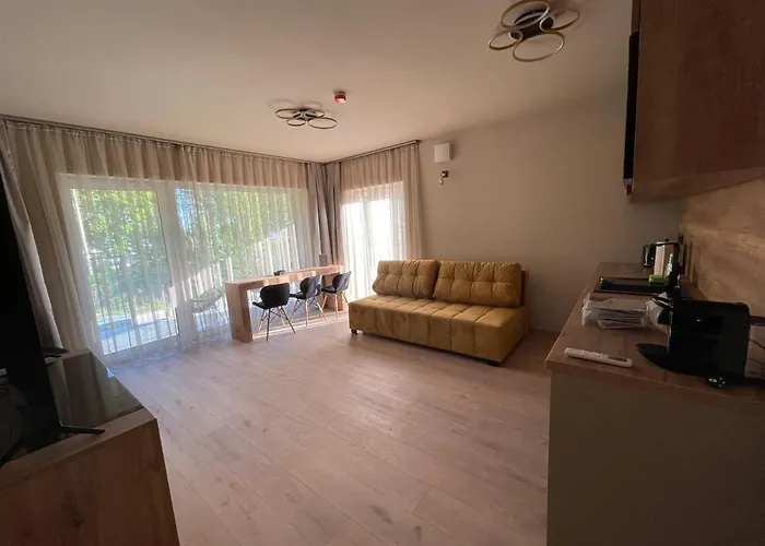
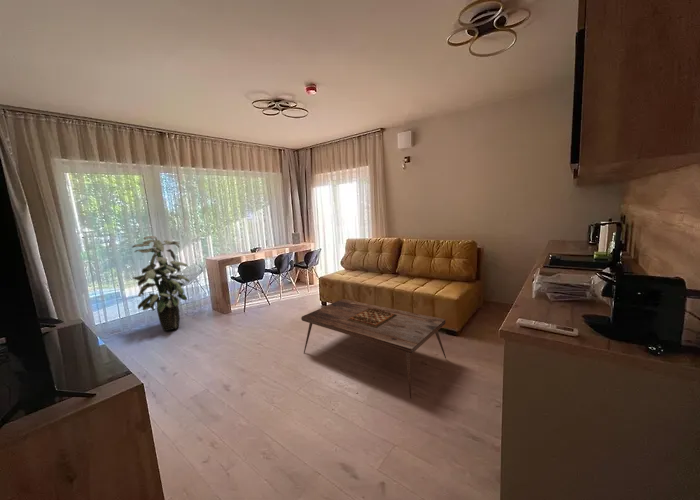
+ coffee table [300,298,447,399]
+ indoor plant [131,235,191,332]
